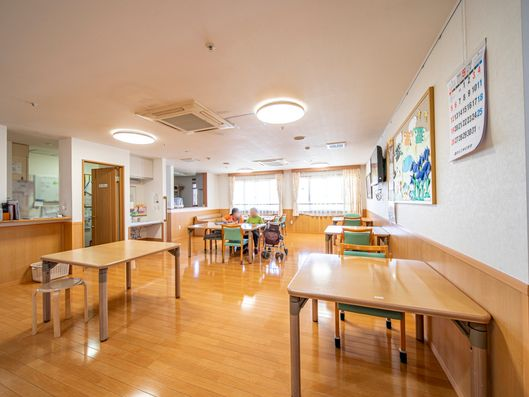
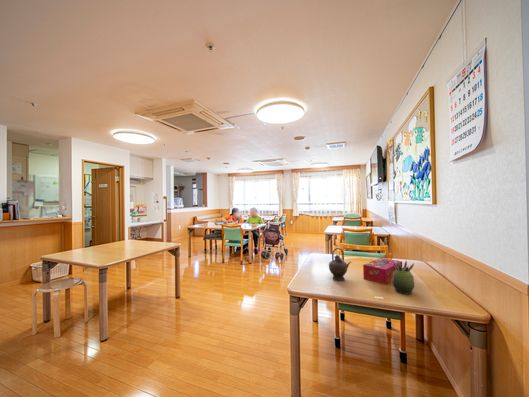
+ tissue box [362,257,403,286]
+ succulent plant [392,259,415,295]
+ teapot [328,247,352,282]
